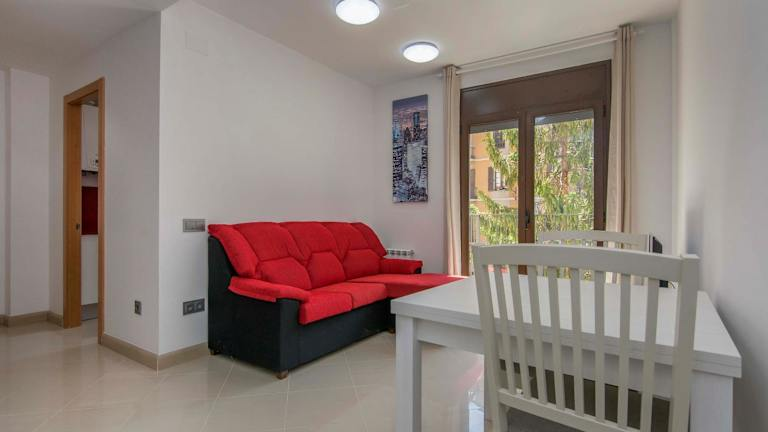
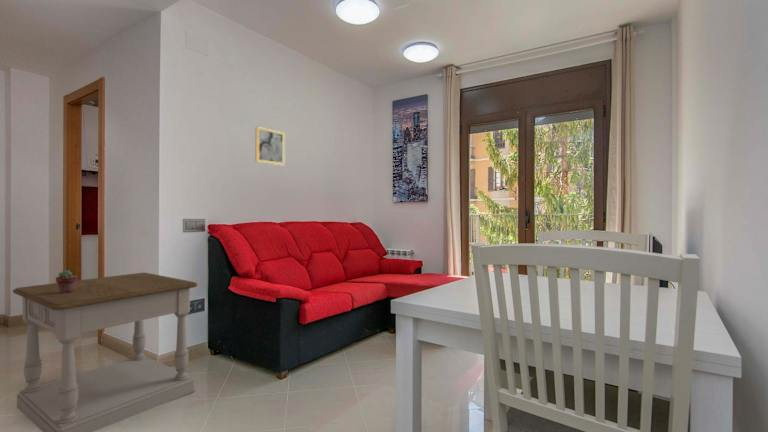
+ potted succulent [55,269,79,293]
+ side table [12,272,198,432]
+ wall art [255,126,286,166]
